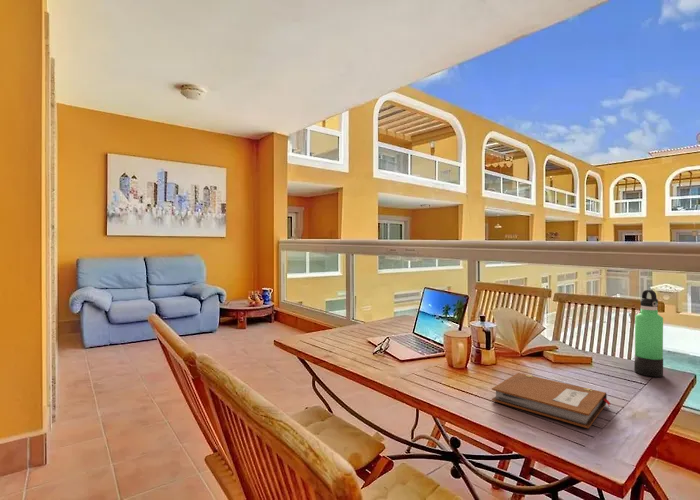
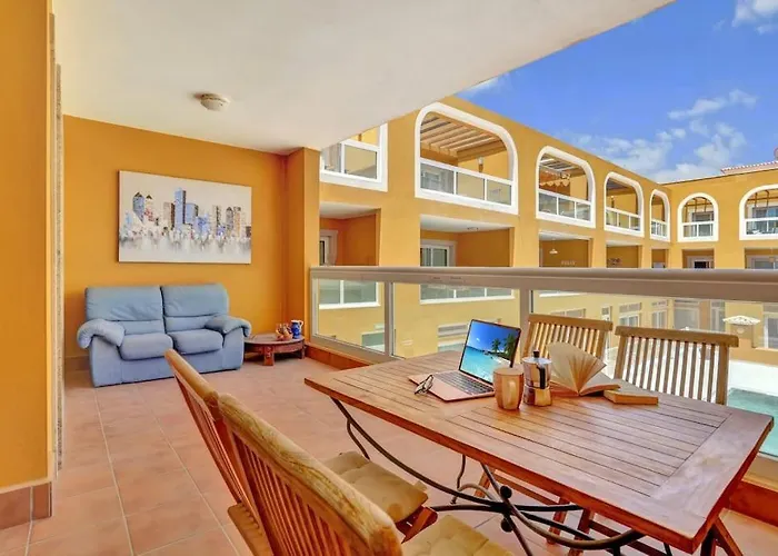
- notebook [491,372,612,430]
- thermos bottle [633,289,664,378]
